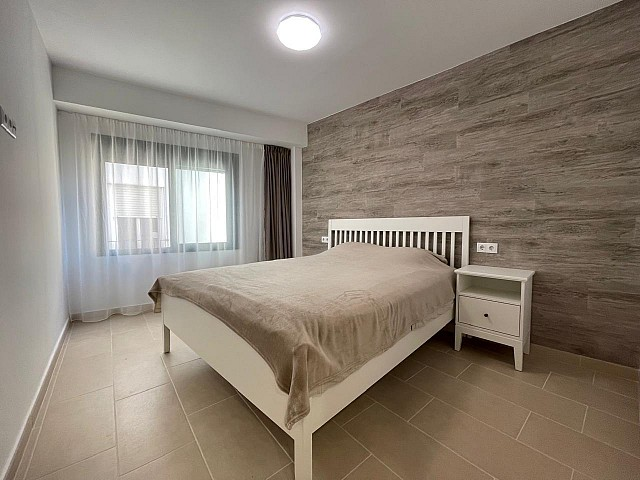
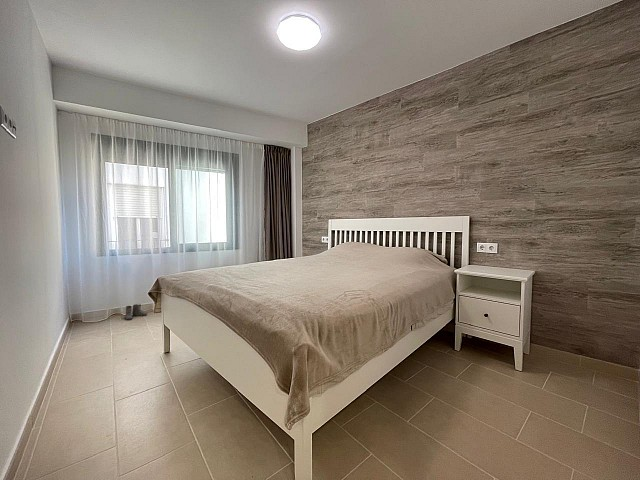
+ boots [122,303,148,321]
